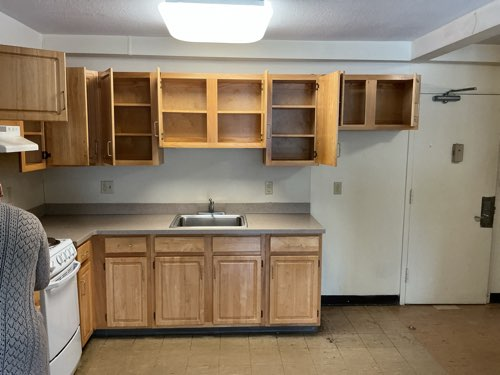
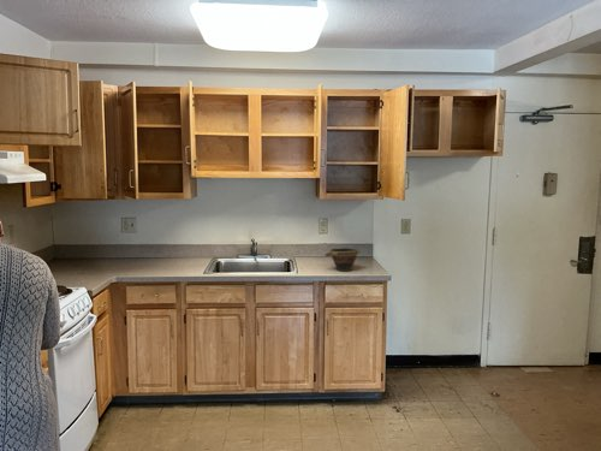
+ bowl [325,247,362,272]
